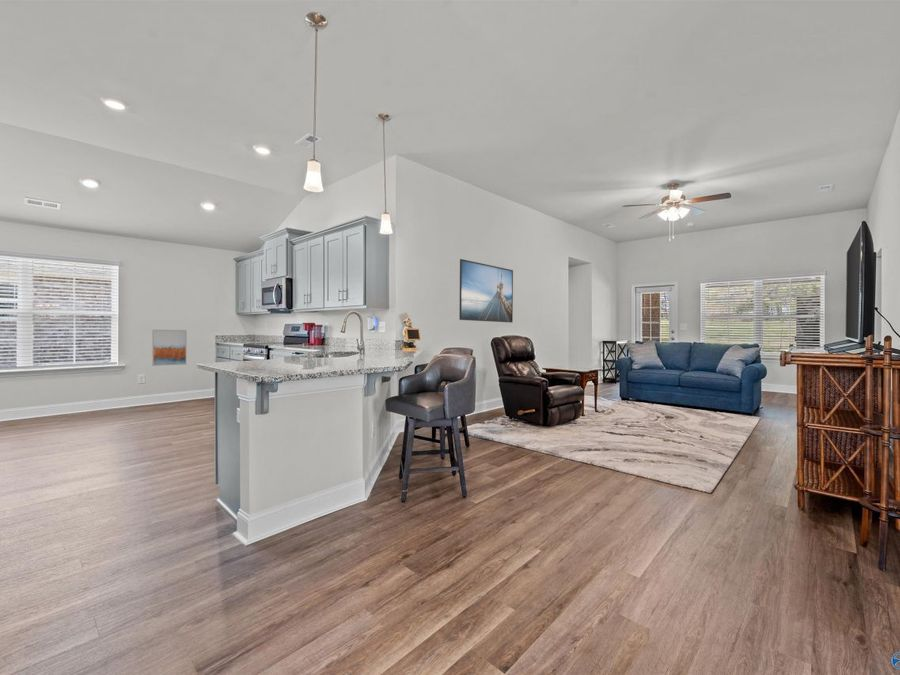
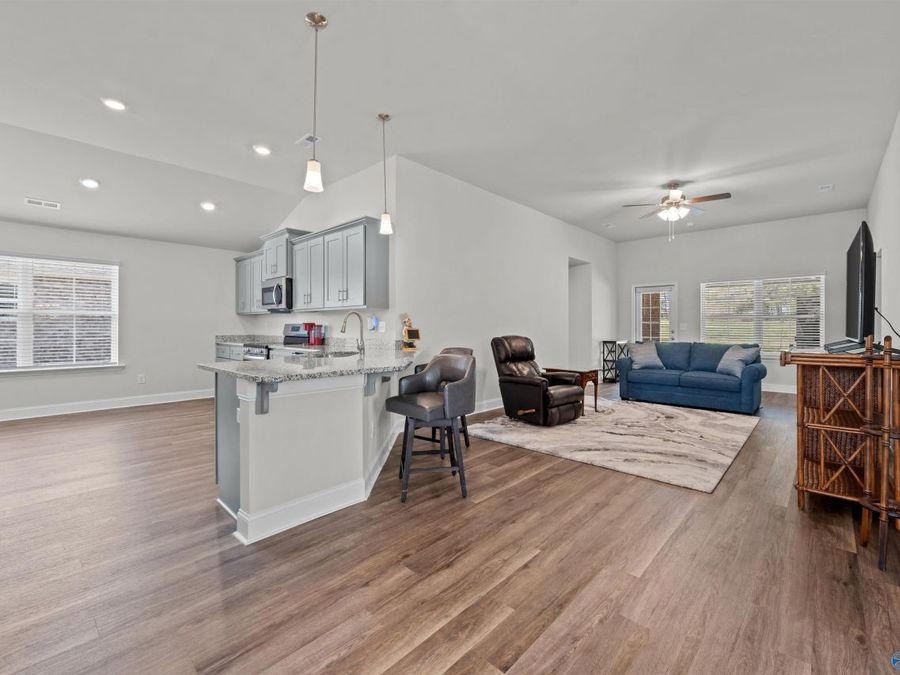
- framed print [458,258,514,324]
- wall art [151,329,188,367]
